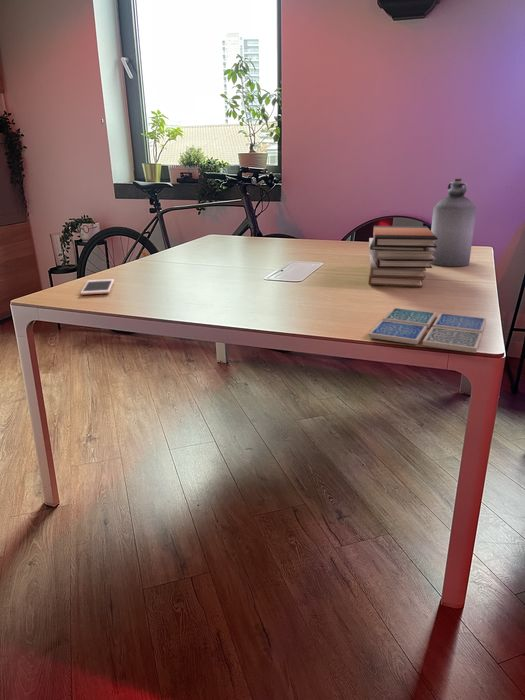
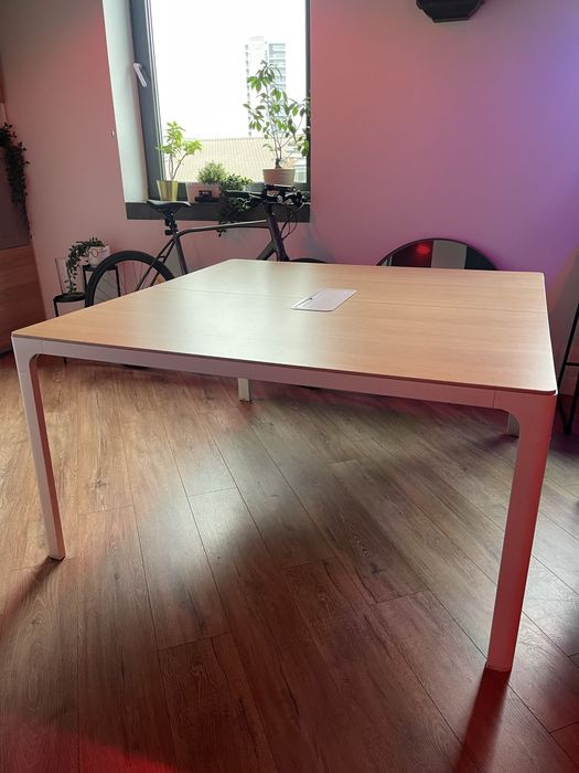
- drink coaster [367,307,487,354]
- cell phone [80,278,115,296]
- bottle [429,177,478,267]
- book stack [368,225,438,288]
